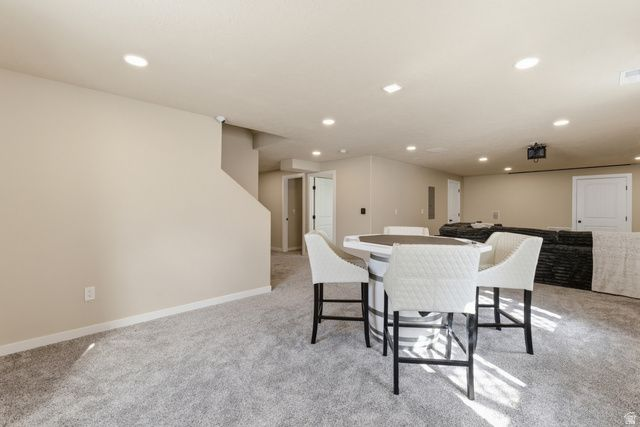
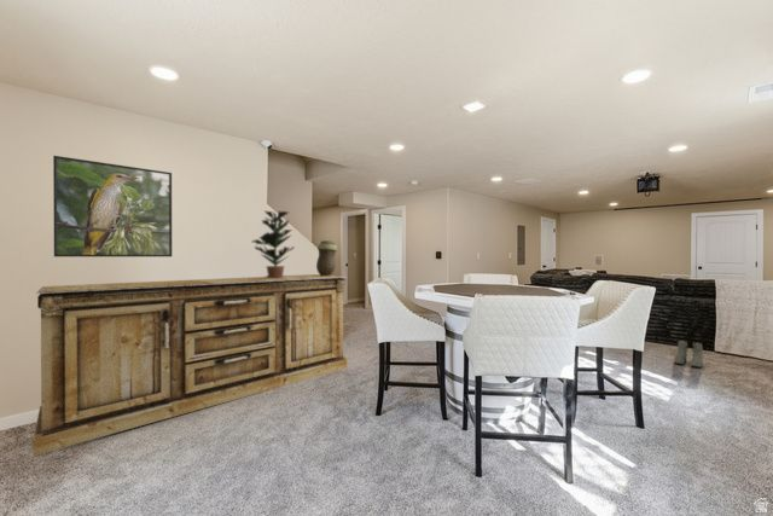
+ potted plant [251,210,296,279]
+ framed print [52,155,173,257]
+ boots [673,340,705,369]
+ decorative urn [315,239,338,276]
+ sideboard [33,273,348,457]
